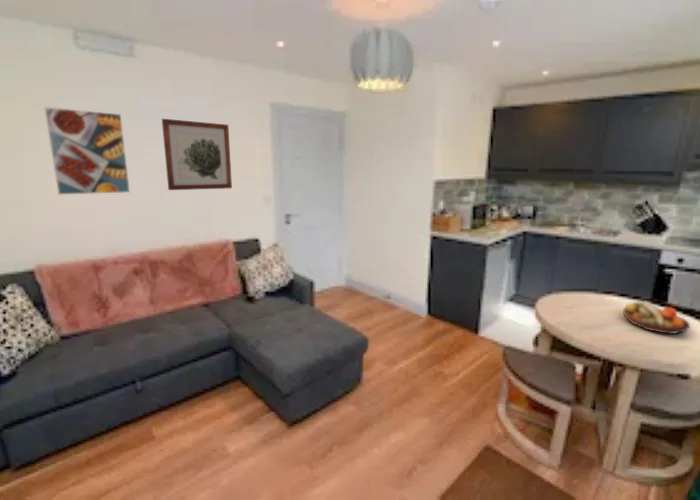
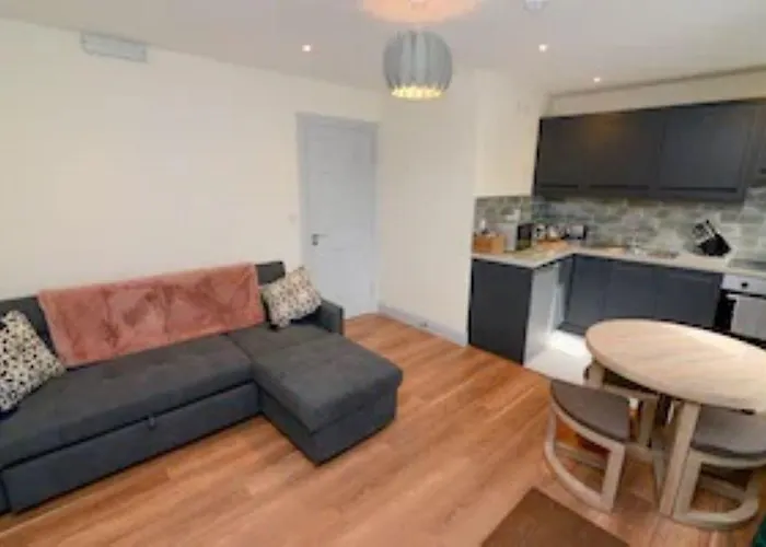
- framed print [44,106,131,196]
- fruit bowl [622,300,691,335]
- wall art [161,118,233,191]
